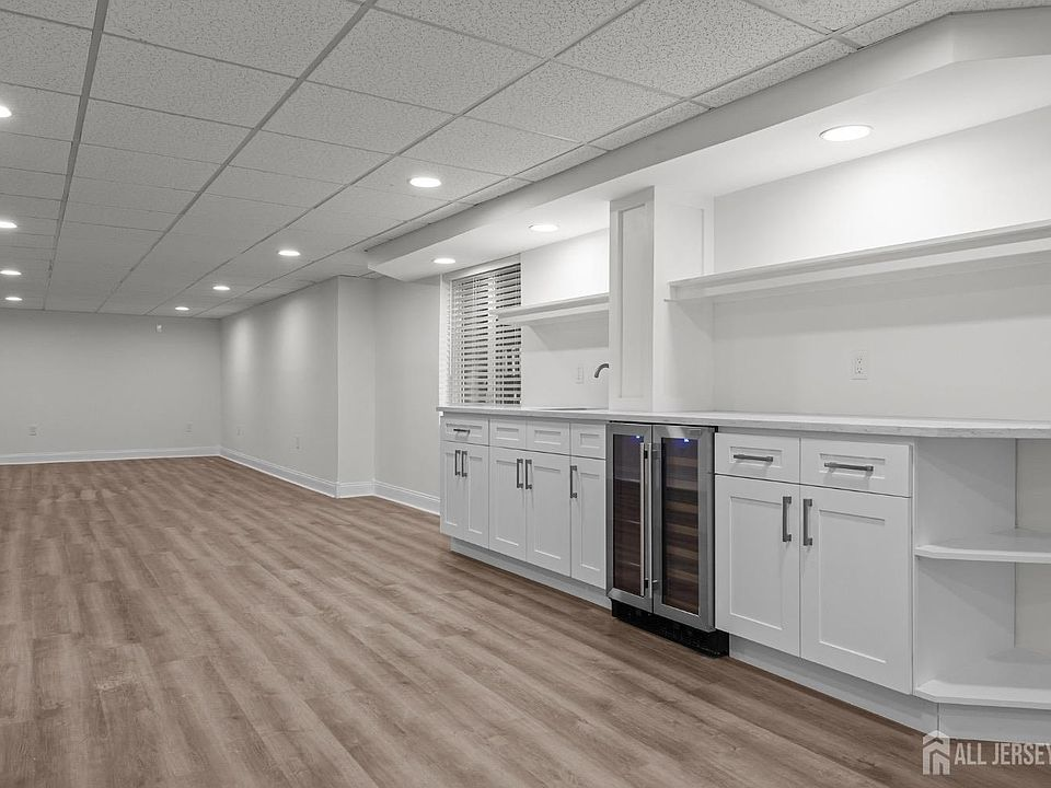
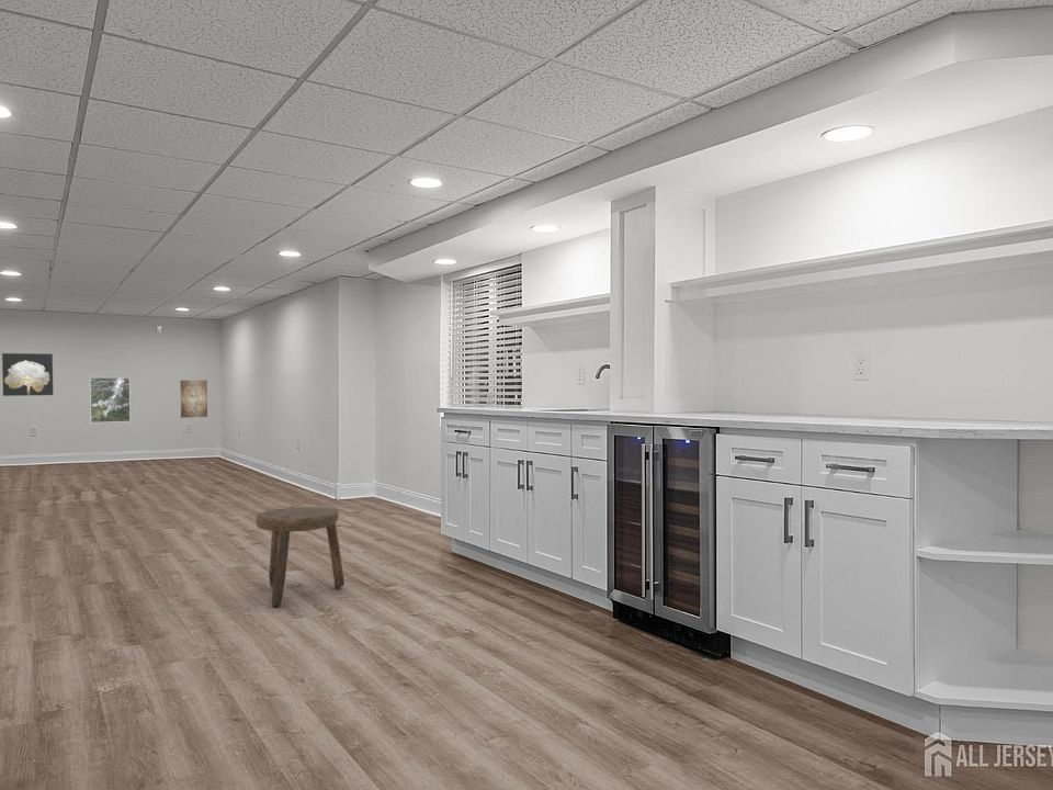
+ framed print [89,376,132,424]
+ wall art [179,380,208,419]
+ wall art [1,352,54,397]
+ stool [254,506,346,608]
